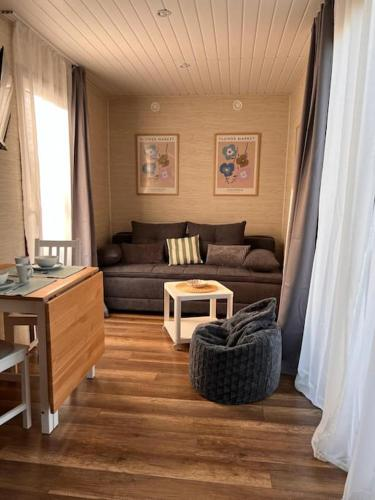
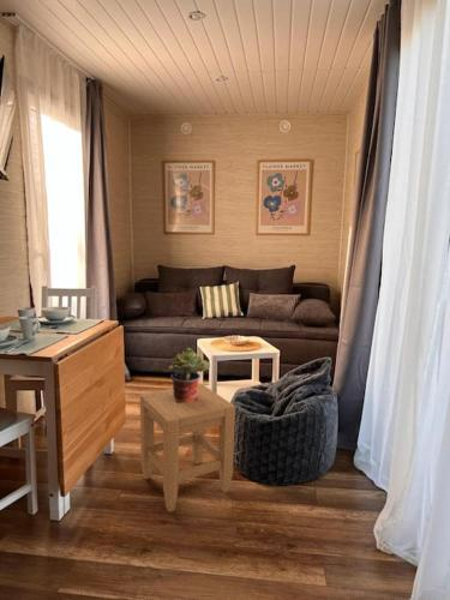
+ potted plant [167,347,211,402]
+ stool [139,382,236,514]
